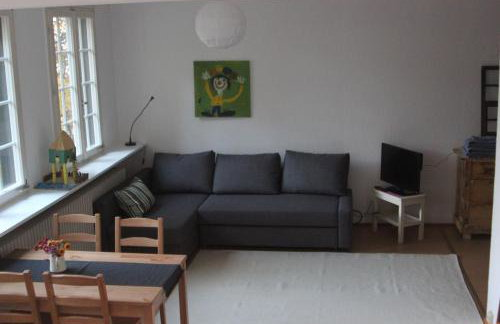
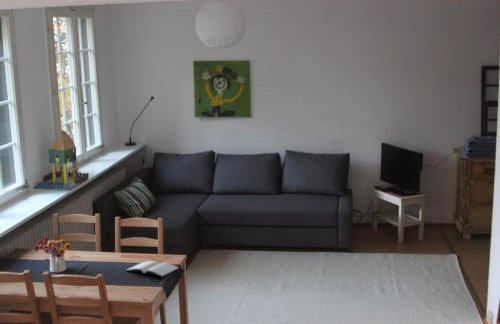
+ book [125,260,180,278]
